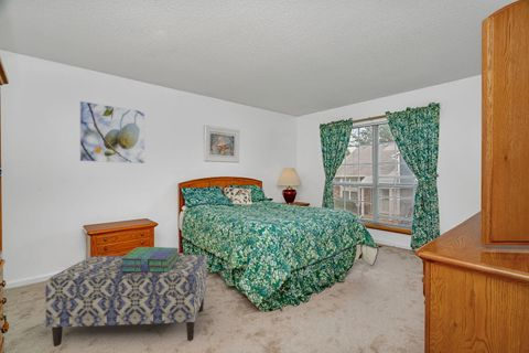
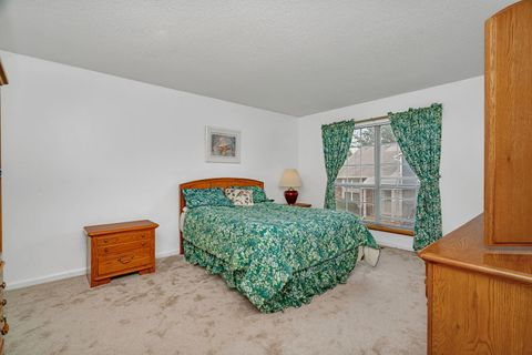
- bench [44,254,208,347]
- stack of books [119,246,181,272]
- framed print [79,100,145,164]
